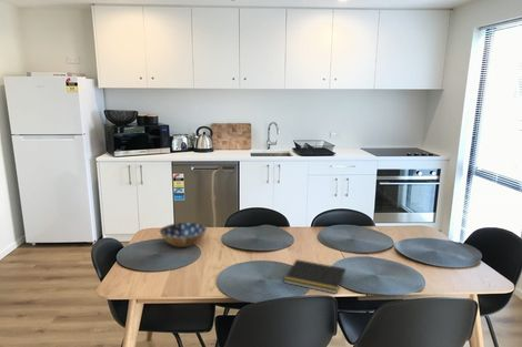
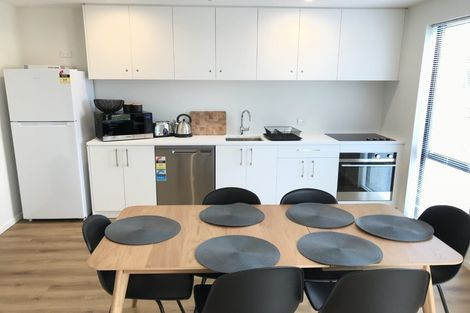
- notepad [283,258,347,295]
- bowl [159,222,208,248]
